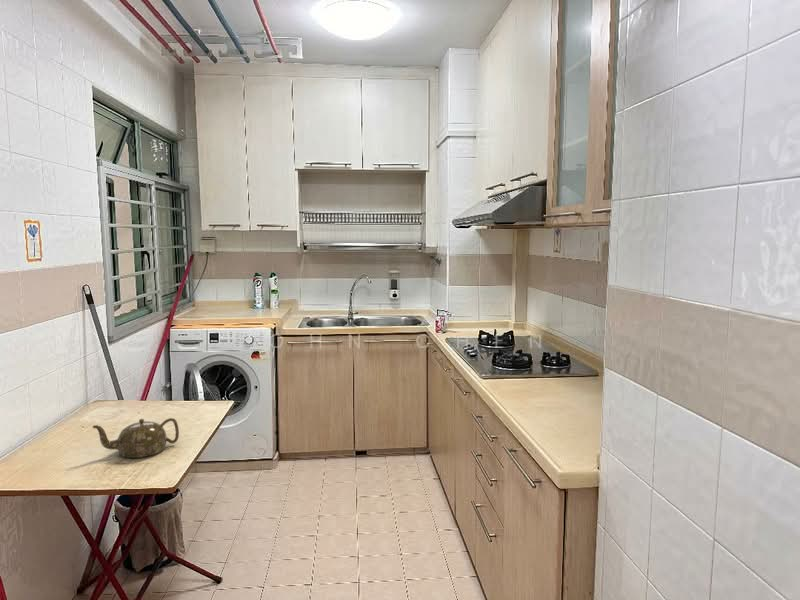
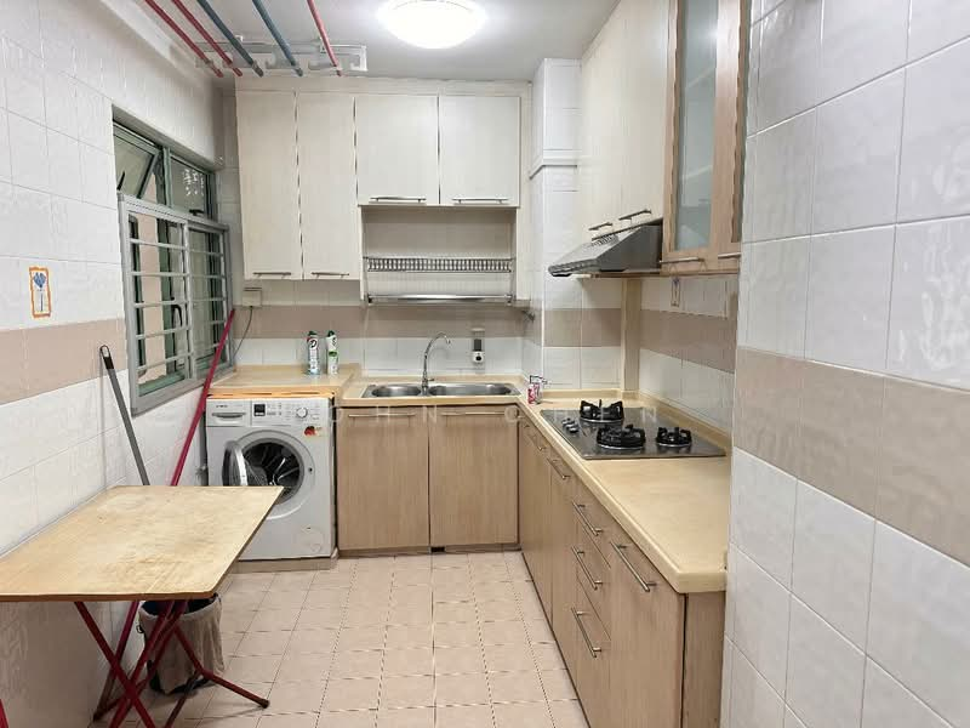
- teapot [92,417,180,459]
